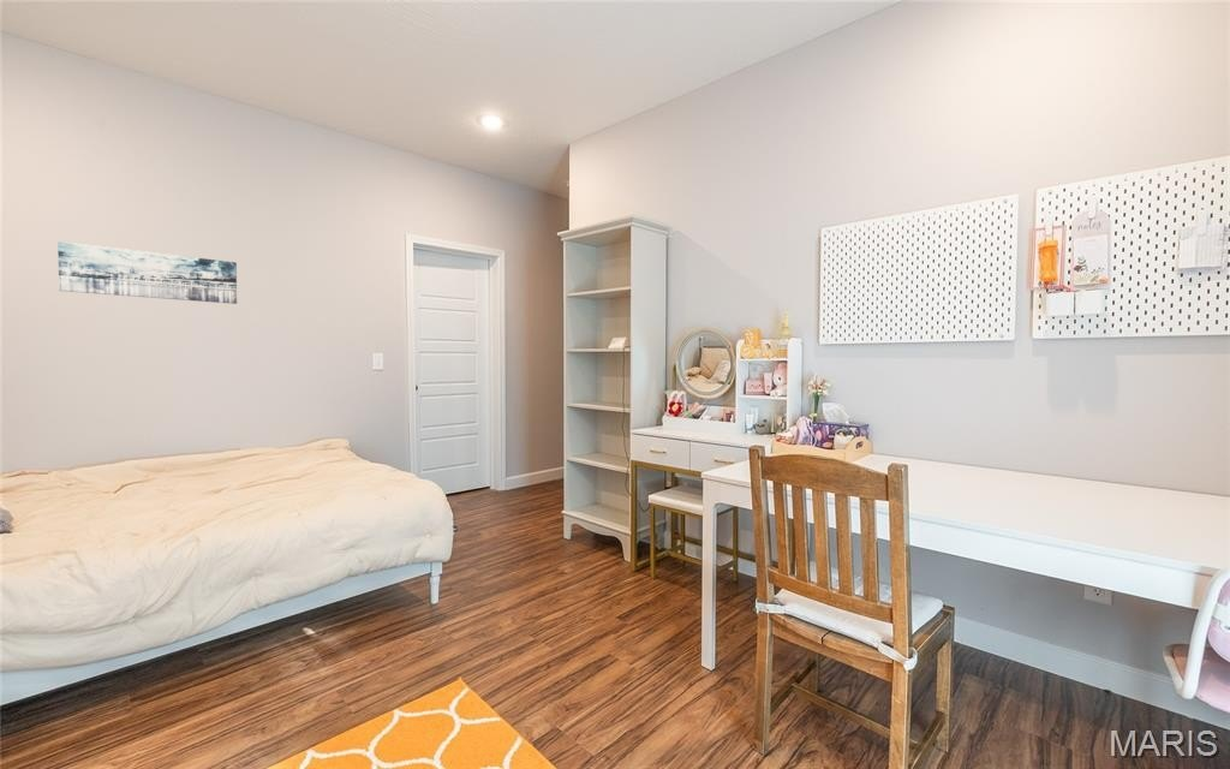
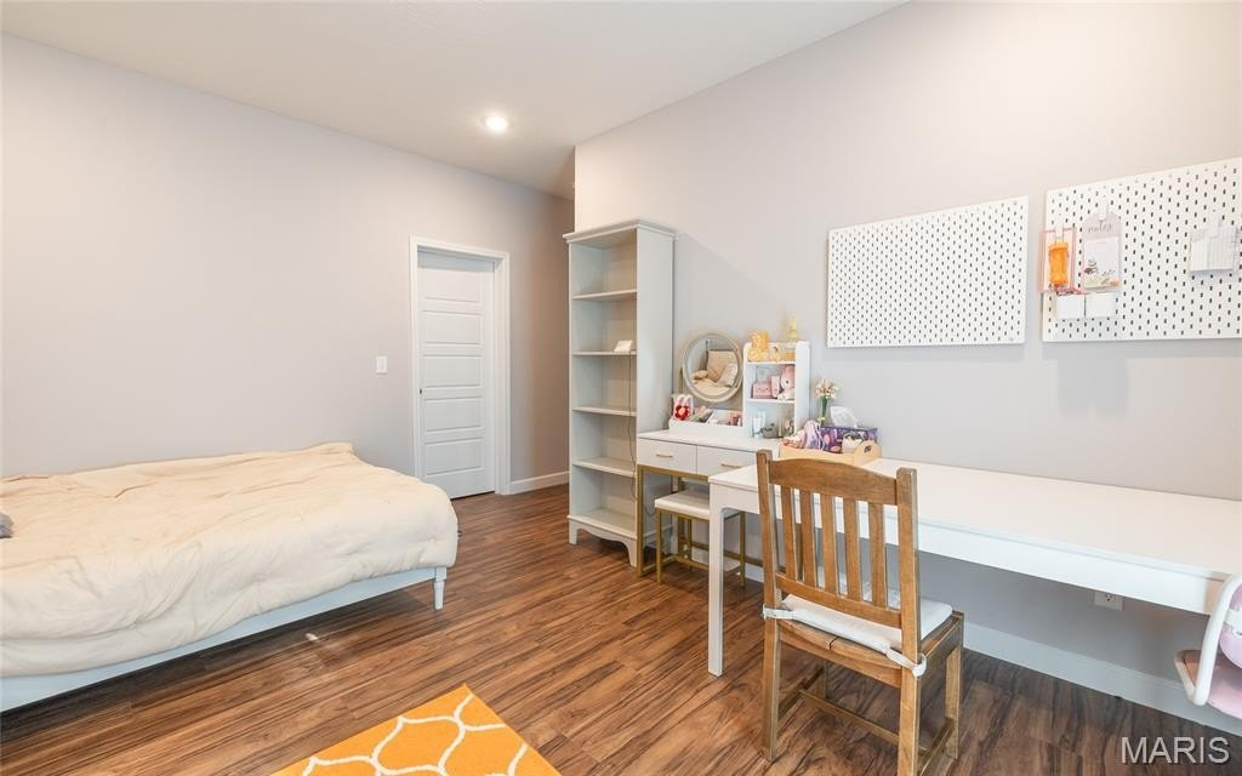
- wall art [56,240,238,305]
